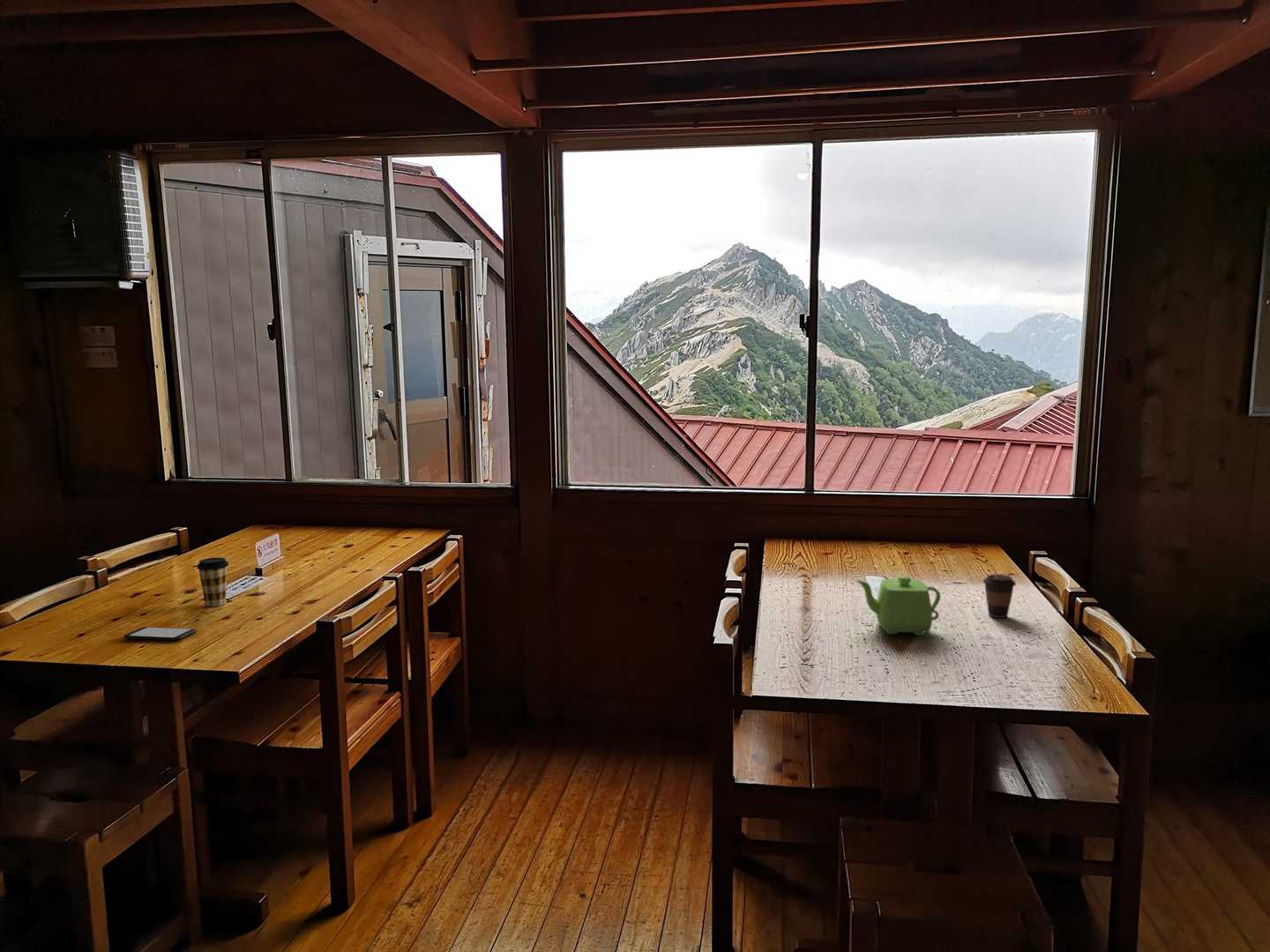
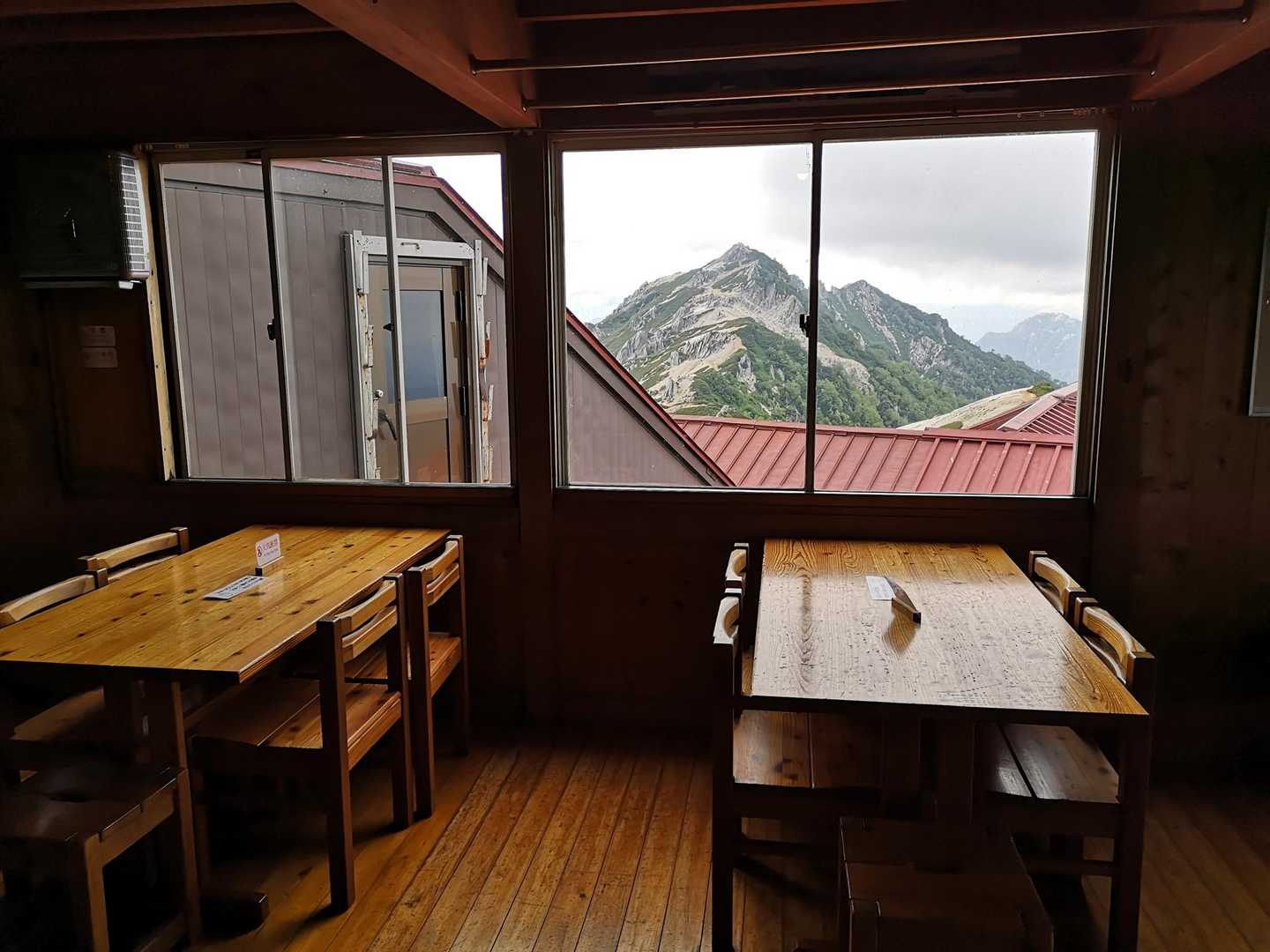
- coffee cup [982,574,1017,619]
- coffee cup [196,557,229,607]
- smartphone [123,626,198,642]
- teapot [855,576,941,636]
